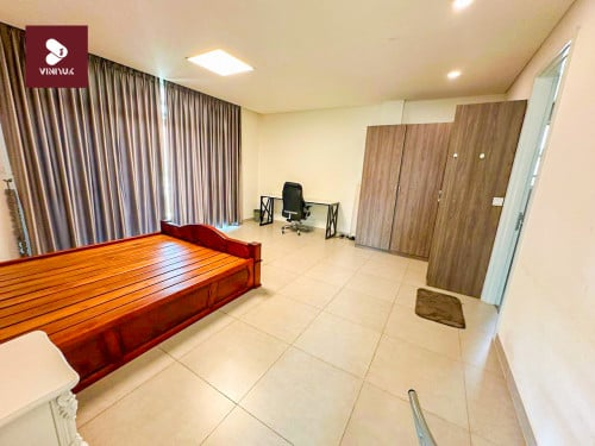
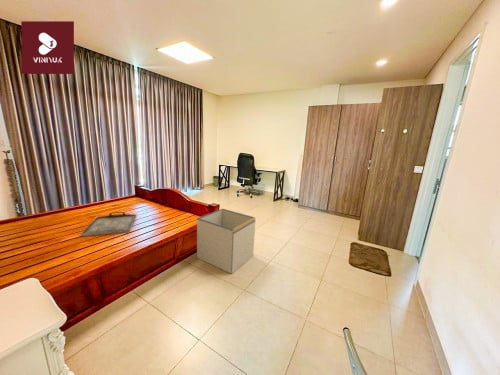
+ serving tray [80,211,138,237]
+ storage bin [196,208,257,274]
